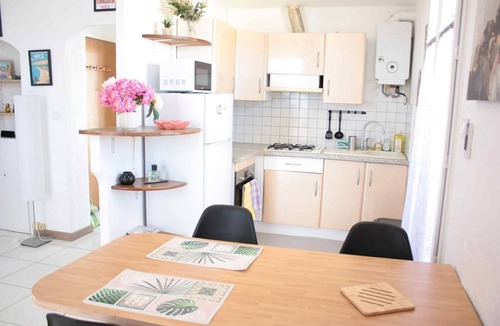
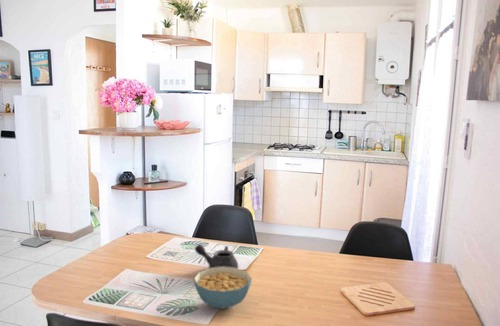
+ cereal bowl [193,267,253,310]
+ teapot [194,243,239,269]
